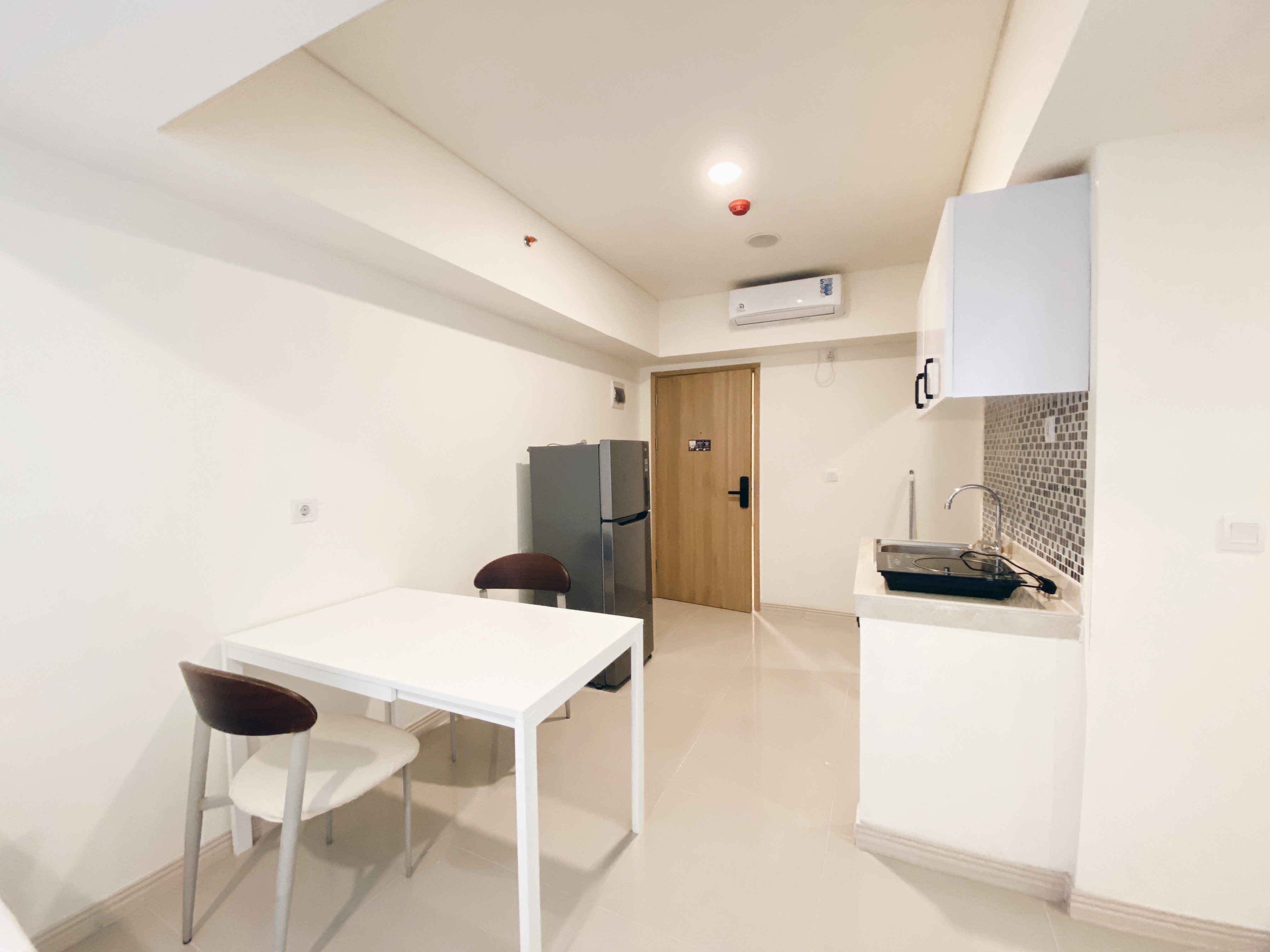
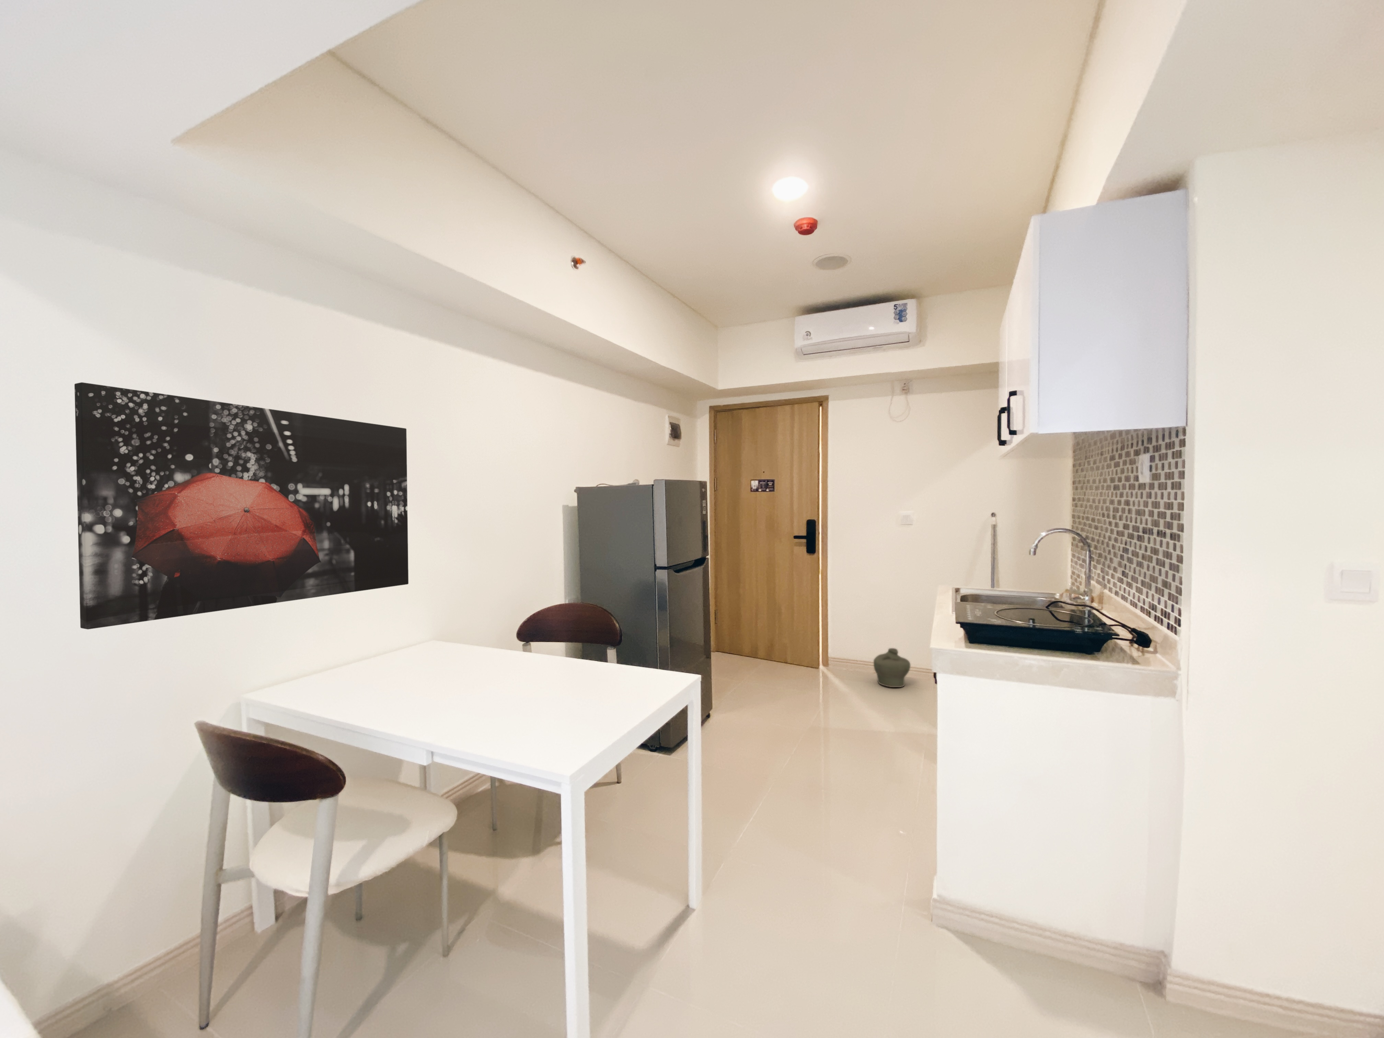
+ jar [873,648,911,688]
+ wall art [74,382,409,630]
